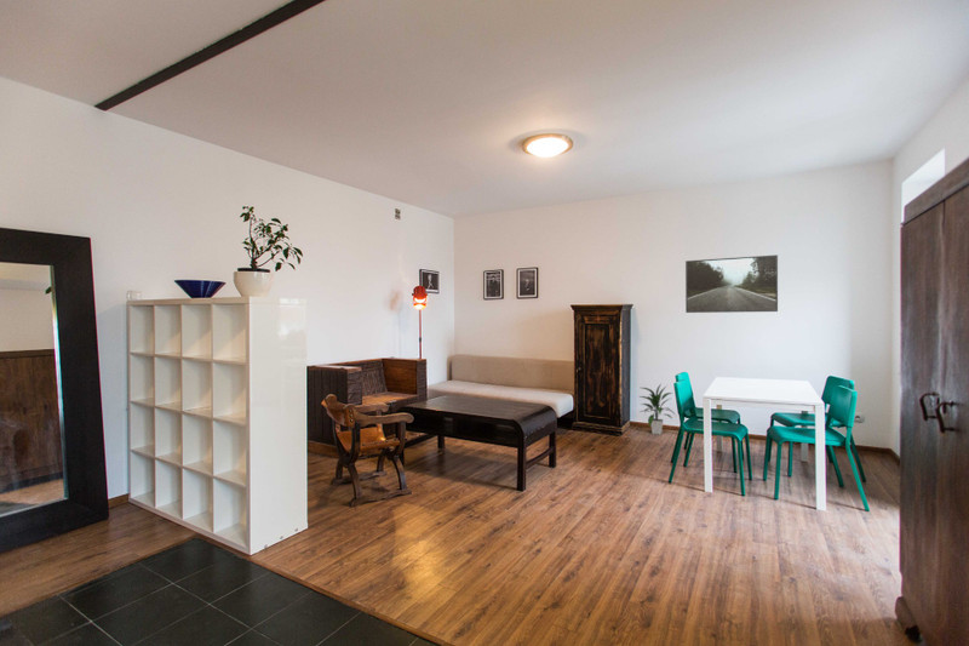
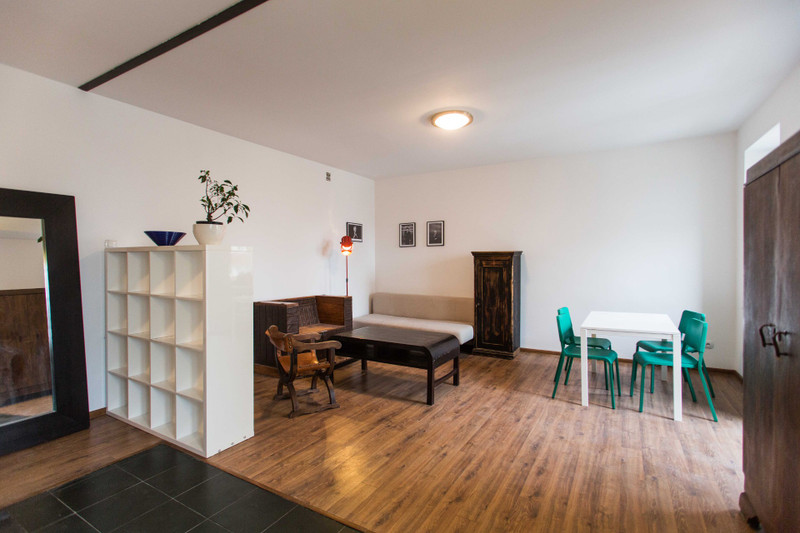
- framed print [684,253,779,314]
- indoor plant [638,384,677,436]
